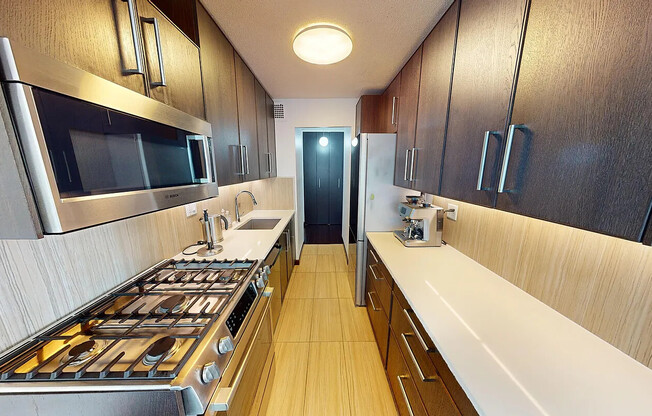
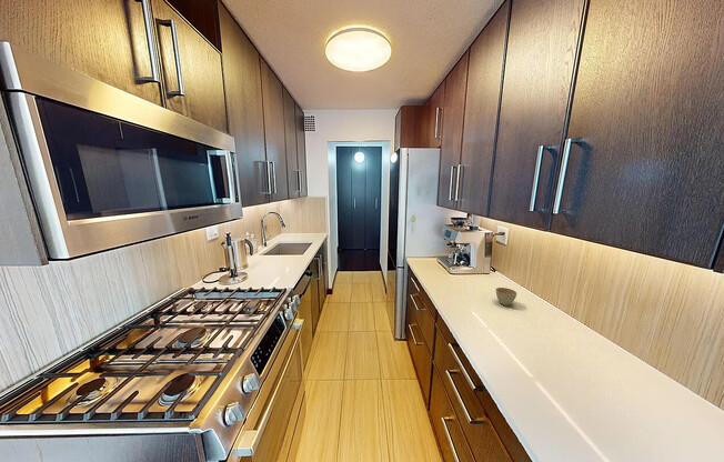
+ flower pot [494,287,519,307]
